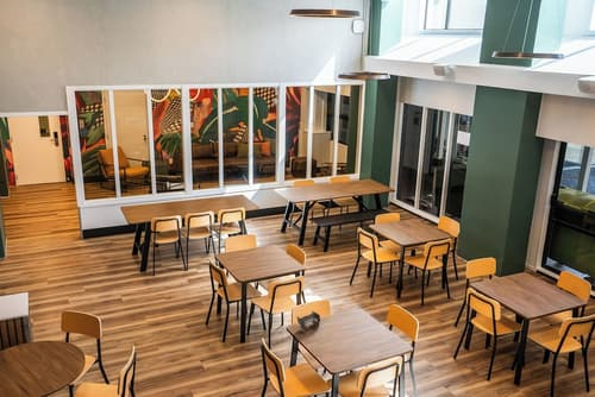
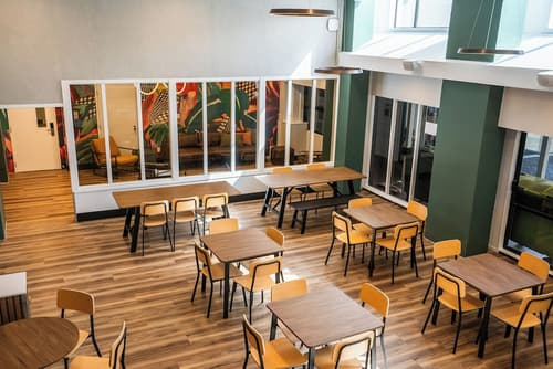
- napkin holder [296,310,321,333]
